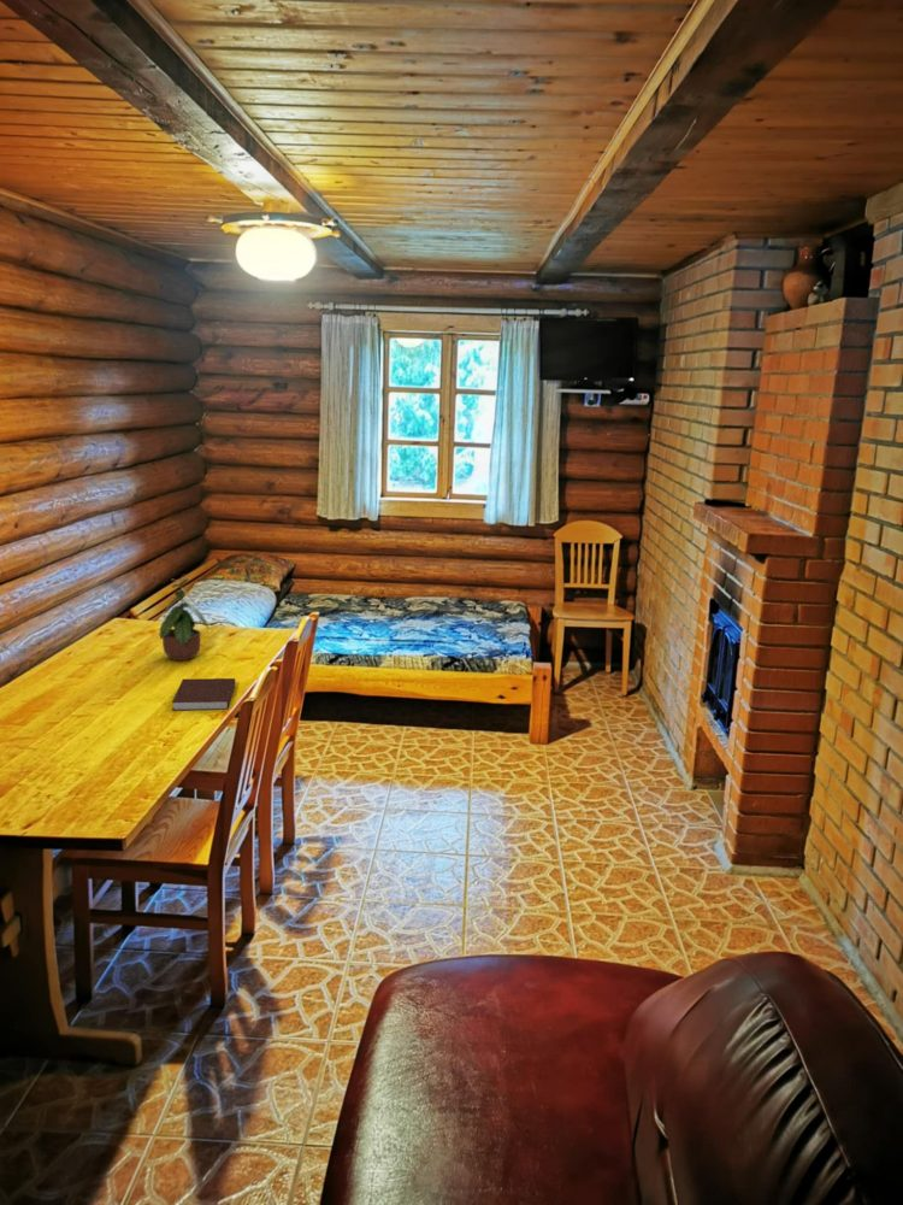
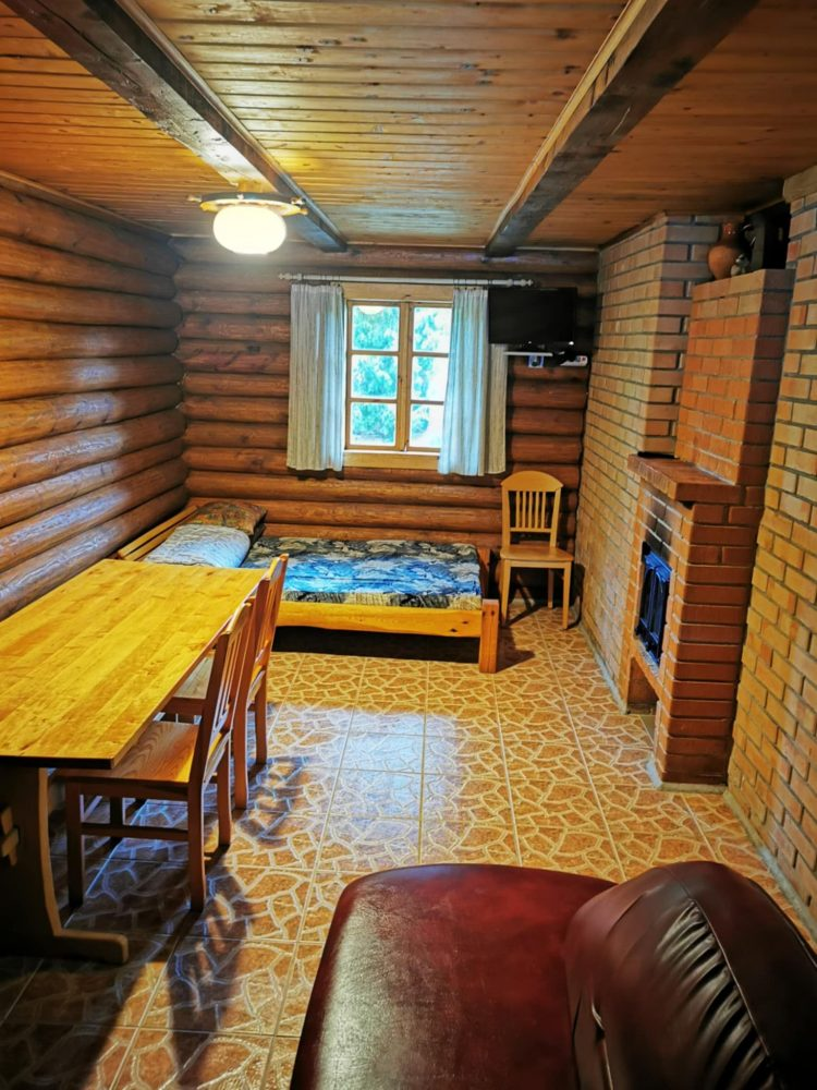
- notebook [171,677,236,712]
- potted plant [159,574,209,662]
